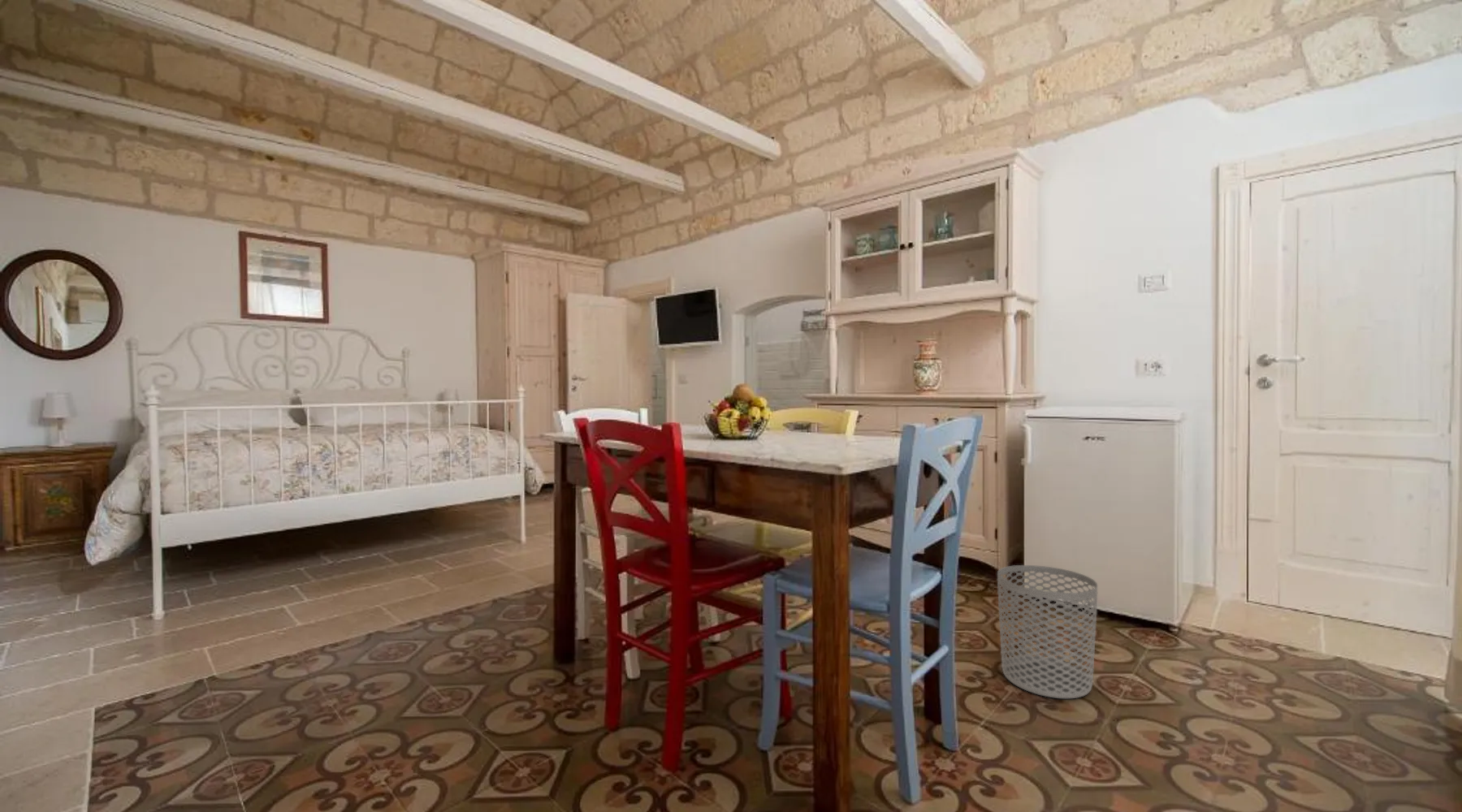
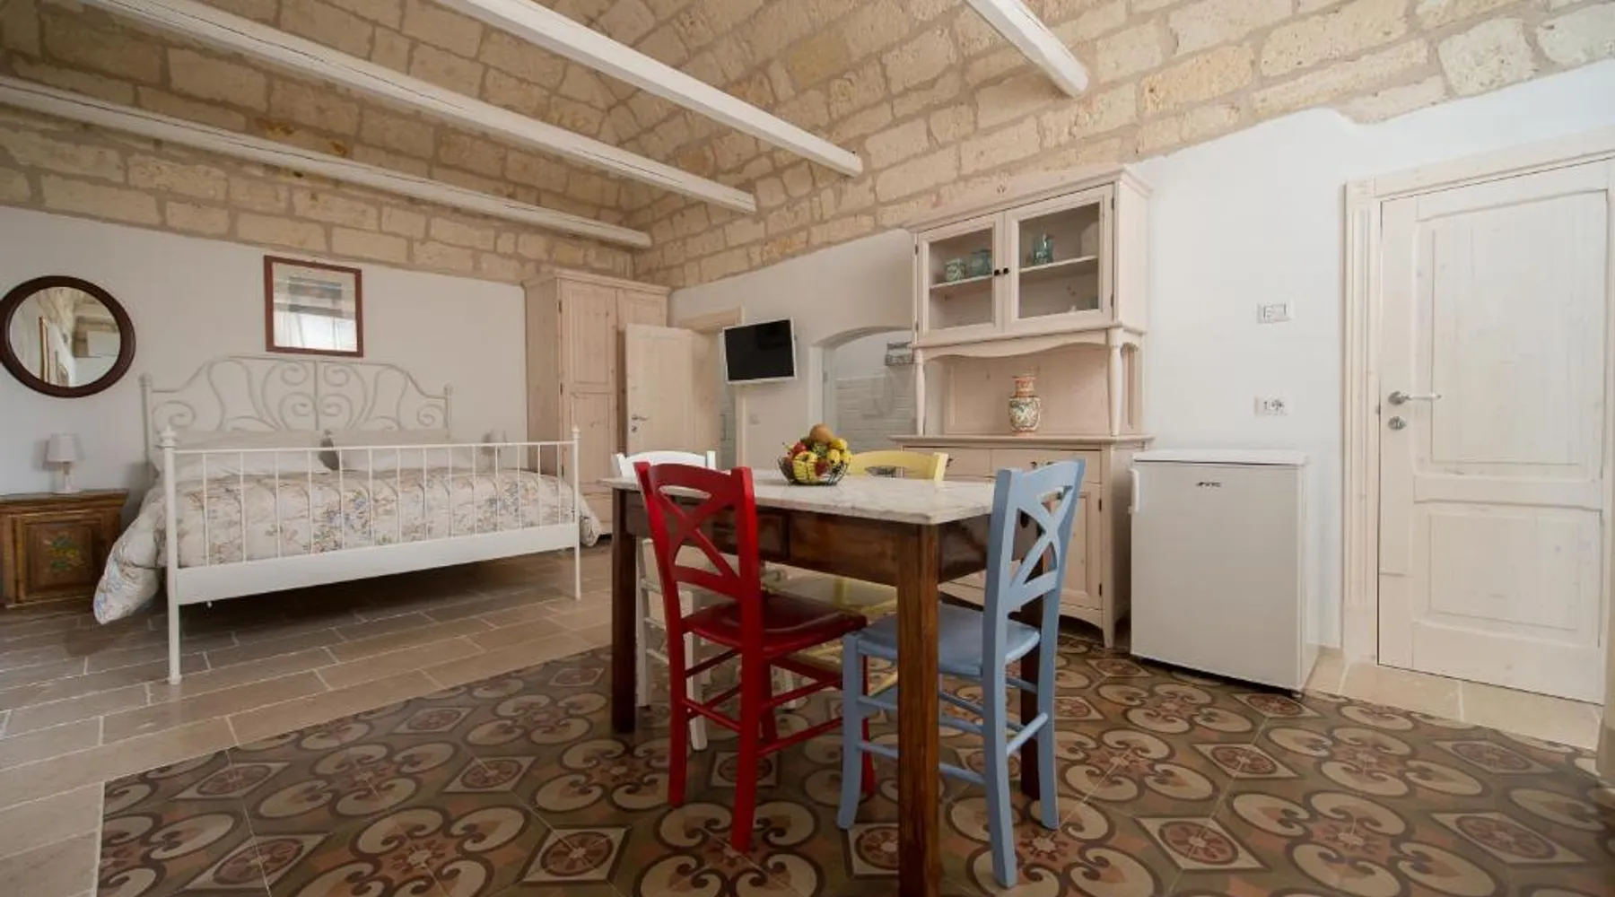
- waste bin [997,564,1098,699]
